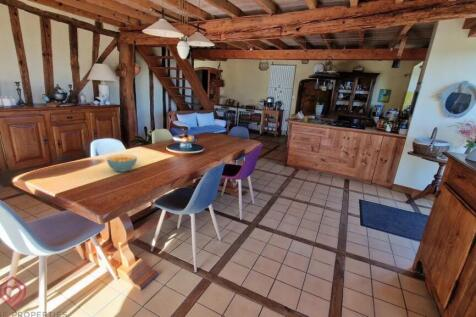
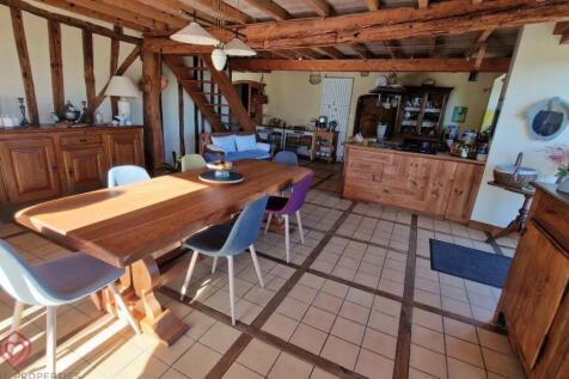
- cereal bowl [106,153,138,173]
